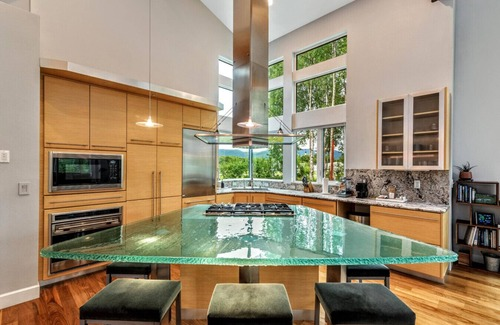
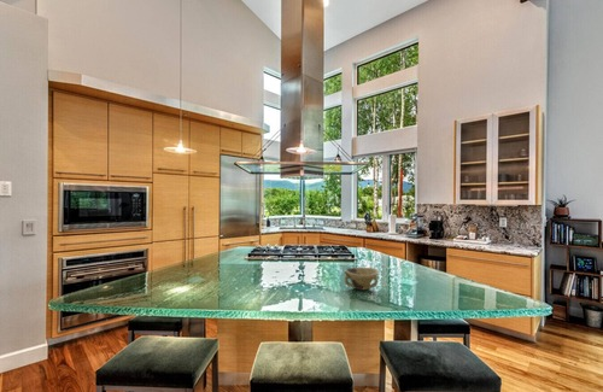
+ bowl [343,267,380,291]
